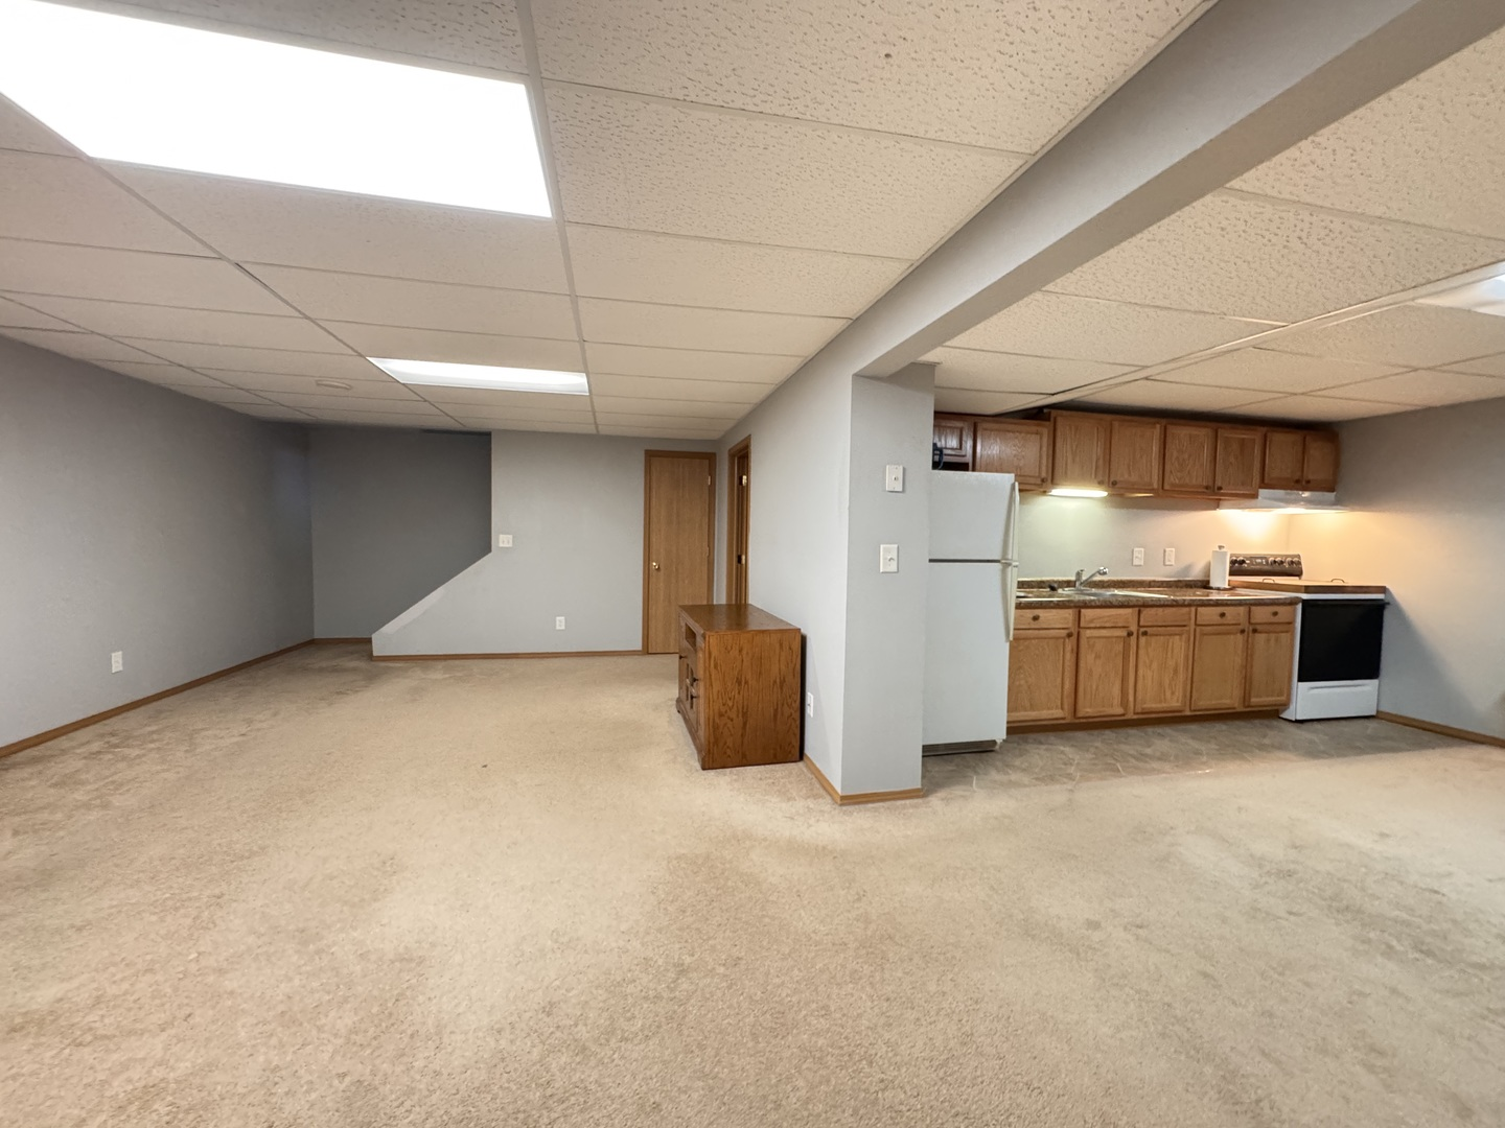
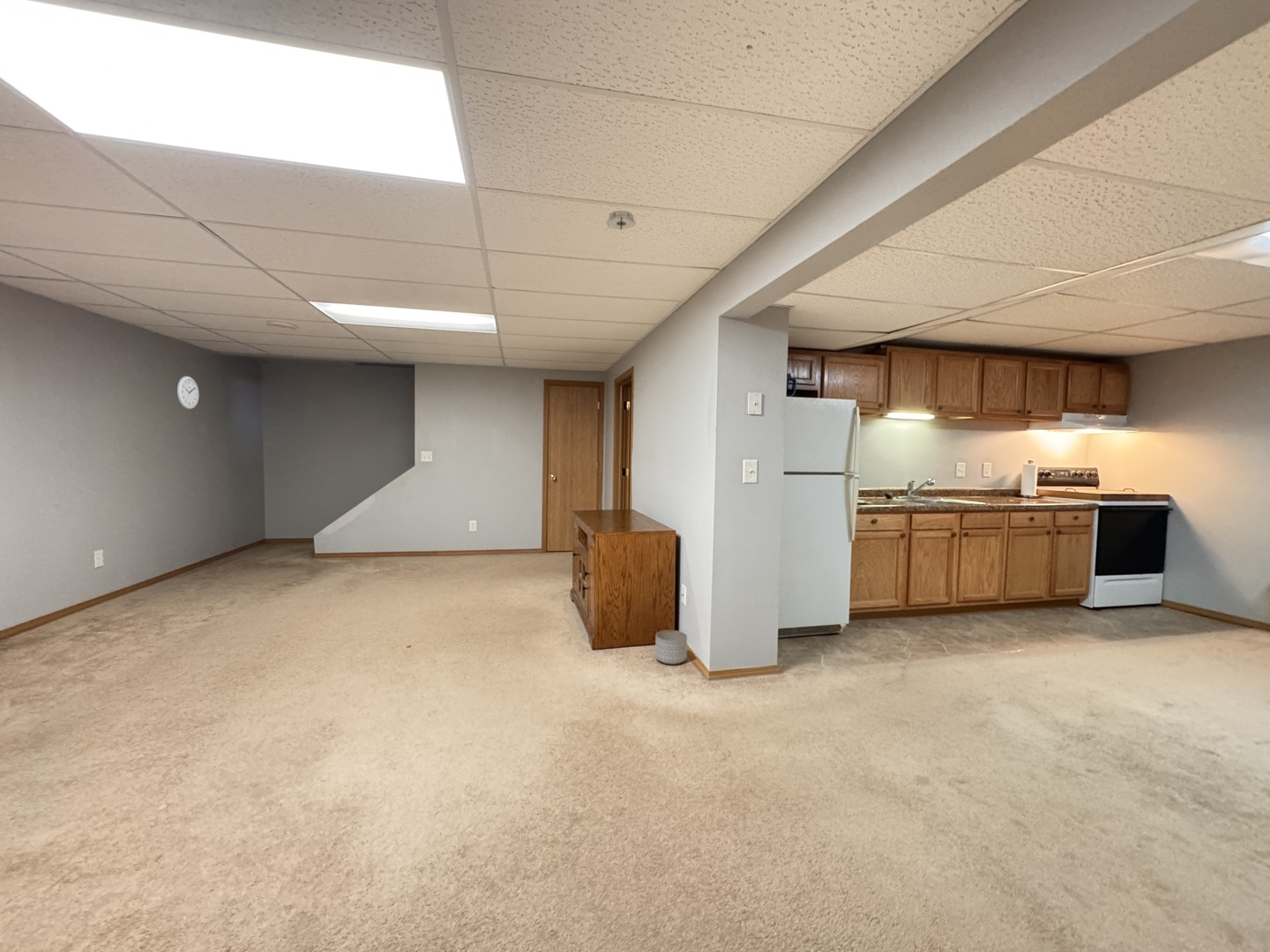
+ wall clock [176,376,200,410]
+ planter [654,629,688,666]
+ smoke detector [604,210,638,231]
